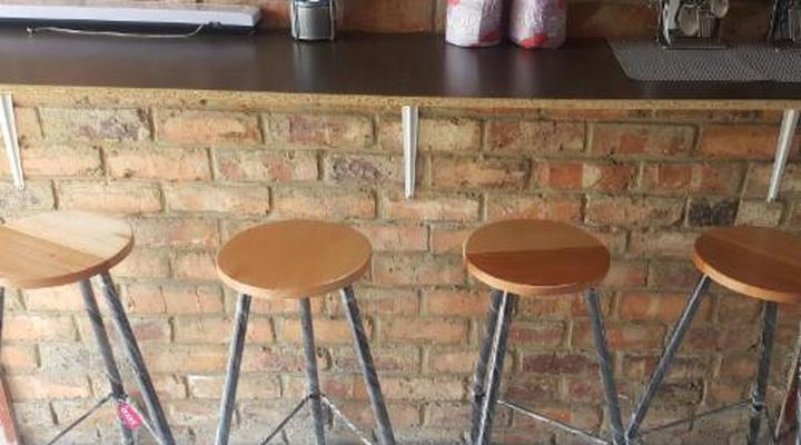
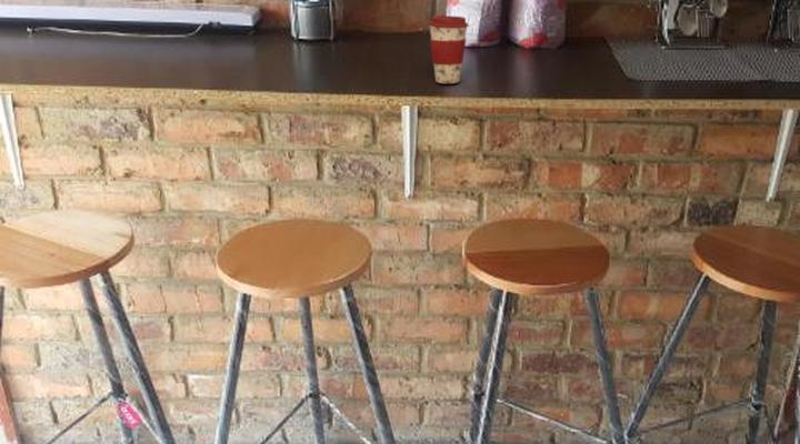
+ coffee cup [428,14,470,84]
